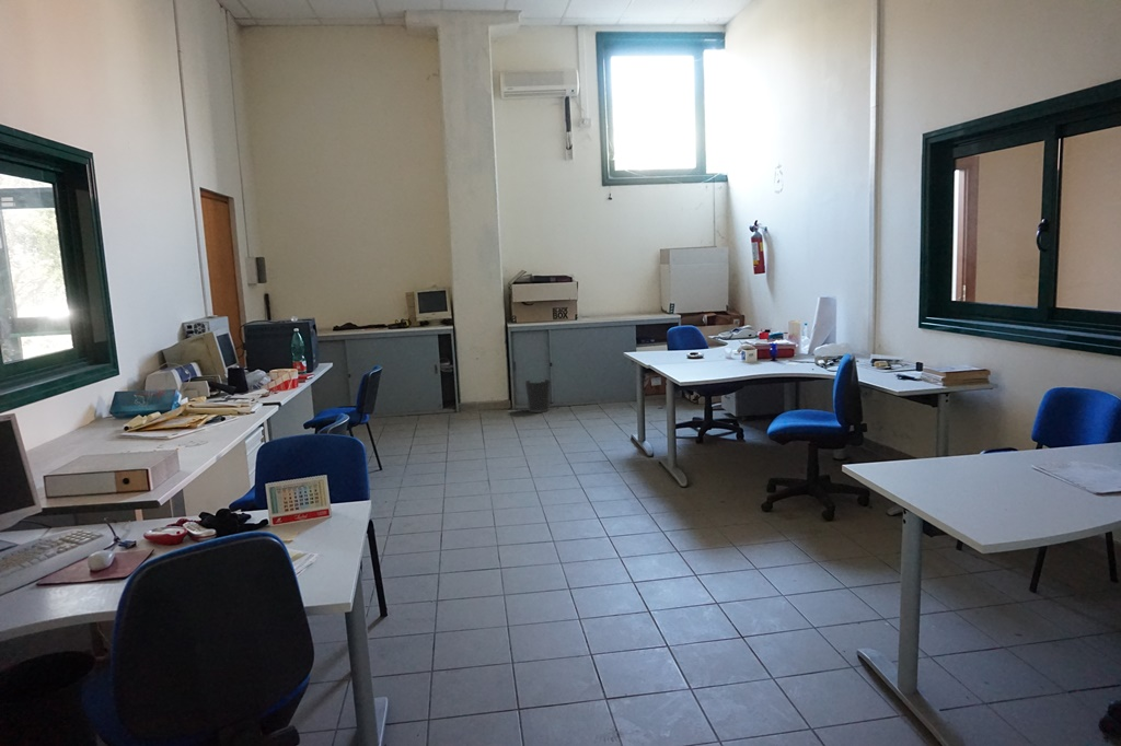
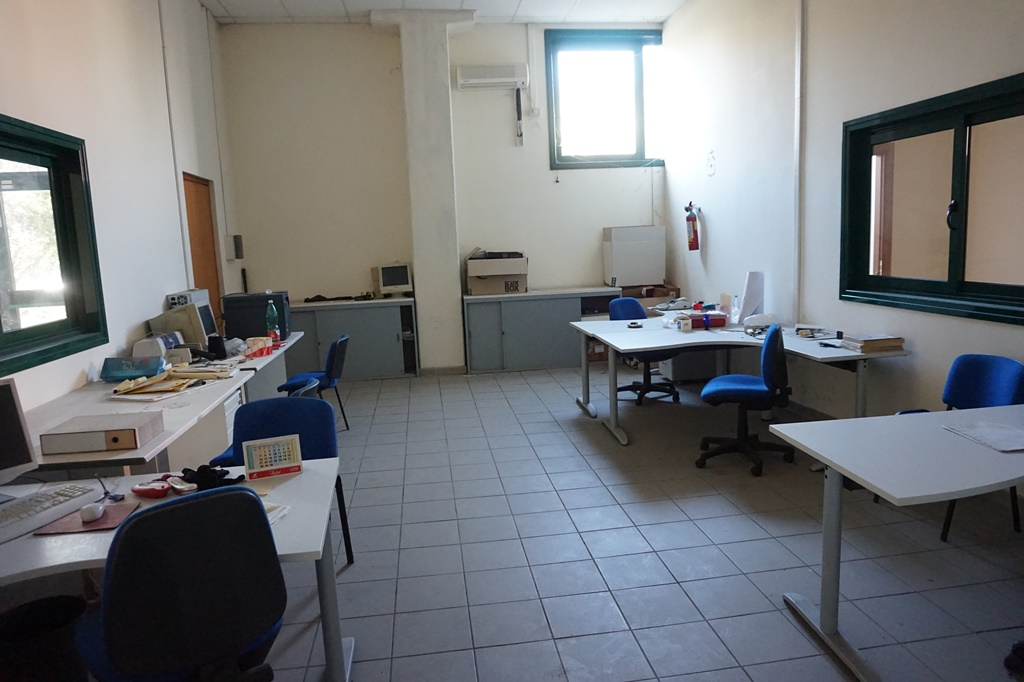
- wastebasket [524,378,552,413]
